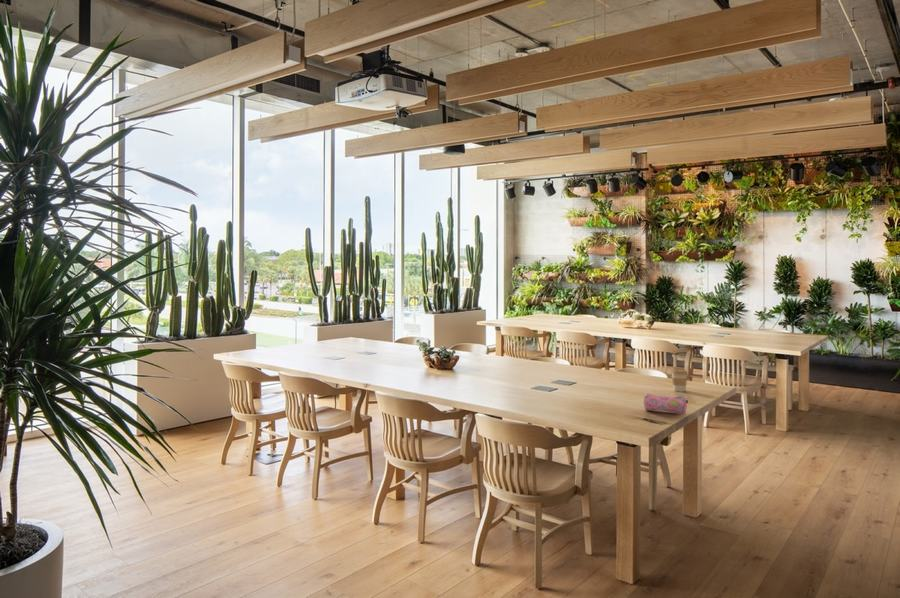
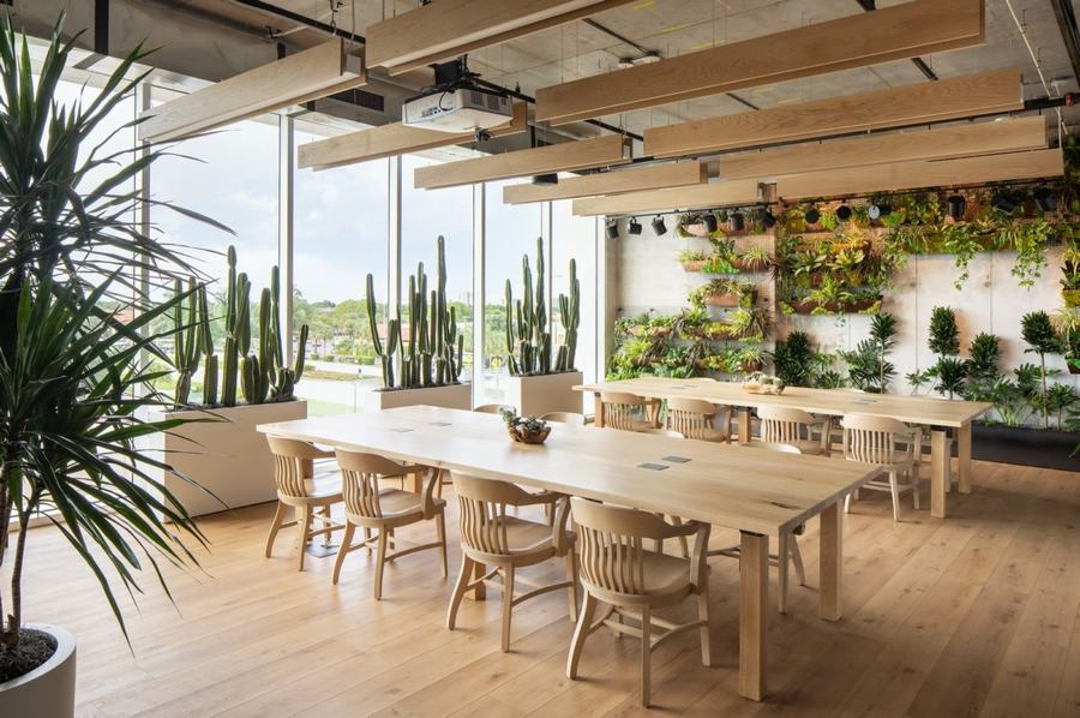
- coffee cup [670,367,689,393]
- pencil case [643,393,689,415]
